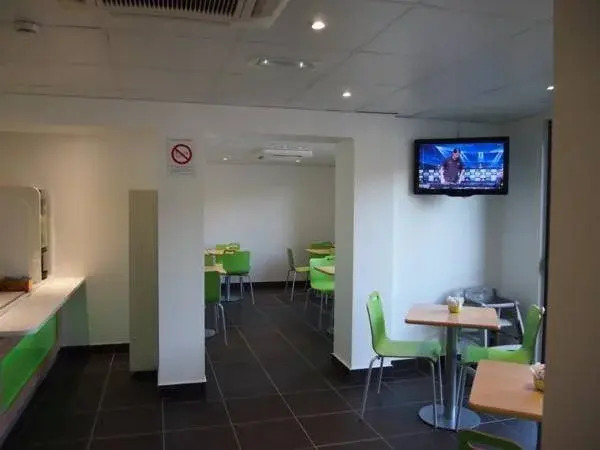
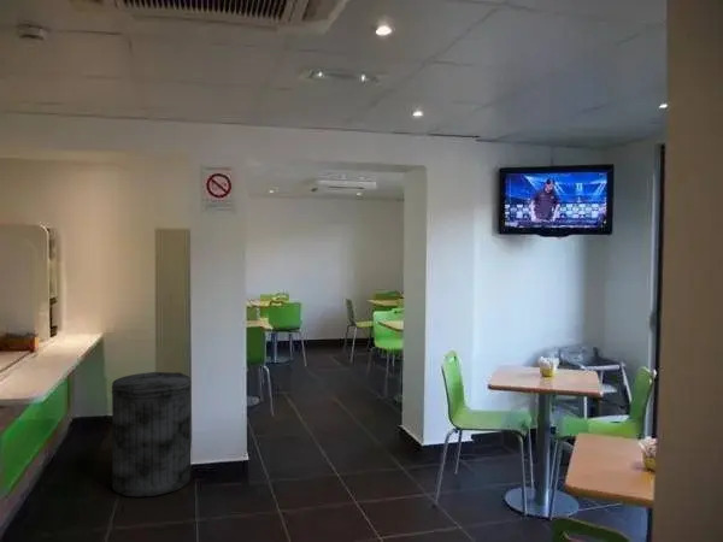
+ trash can [111,371,193,497]
